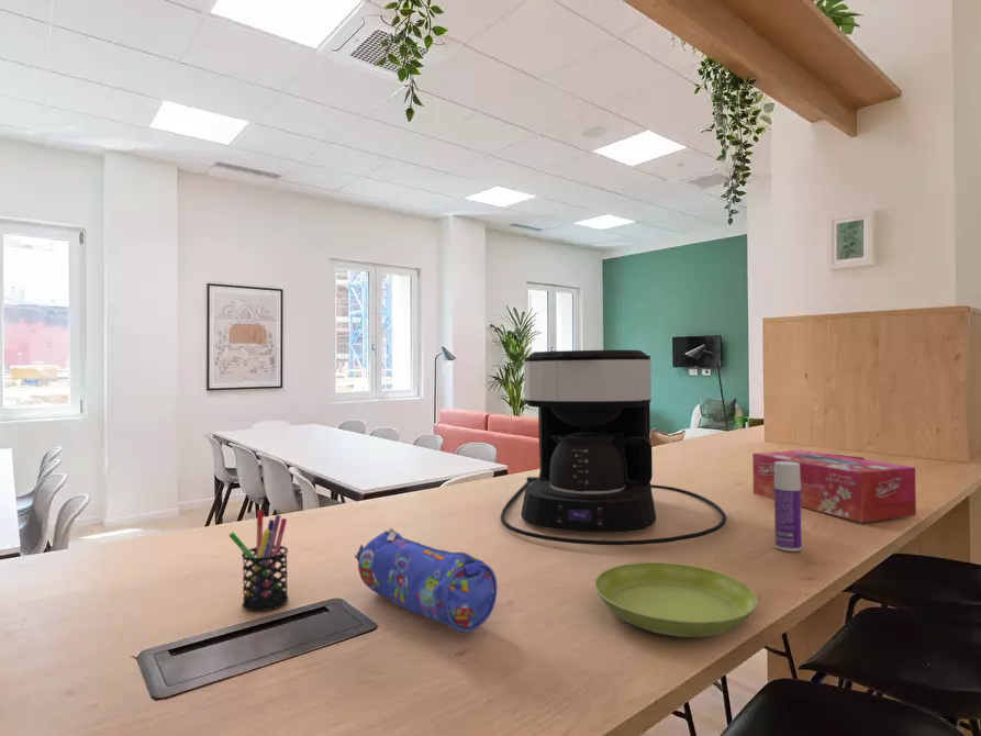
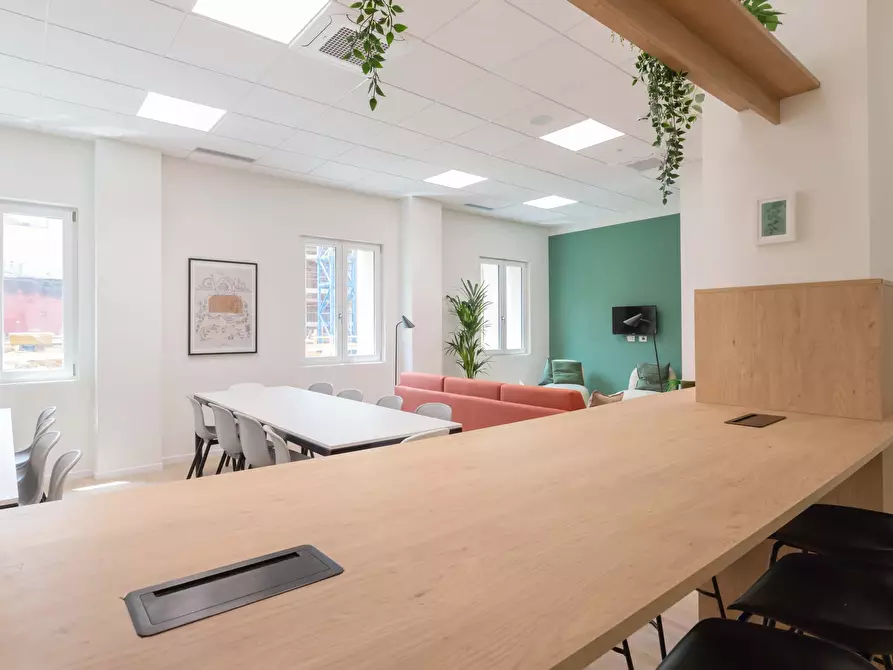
- pen holder [227,509,289,612]
- pencil case [354,527,498,634]
- saucer [593,561,758,638]
- bottle [773,461,803,553]
- coffee maker [500,349,727,546]
- tissue box [751,449,917,523]
